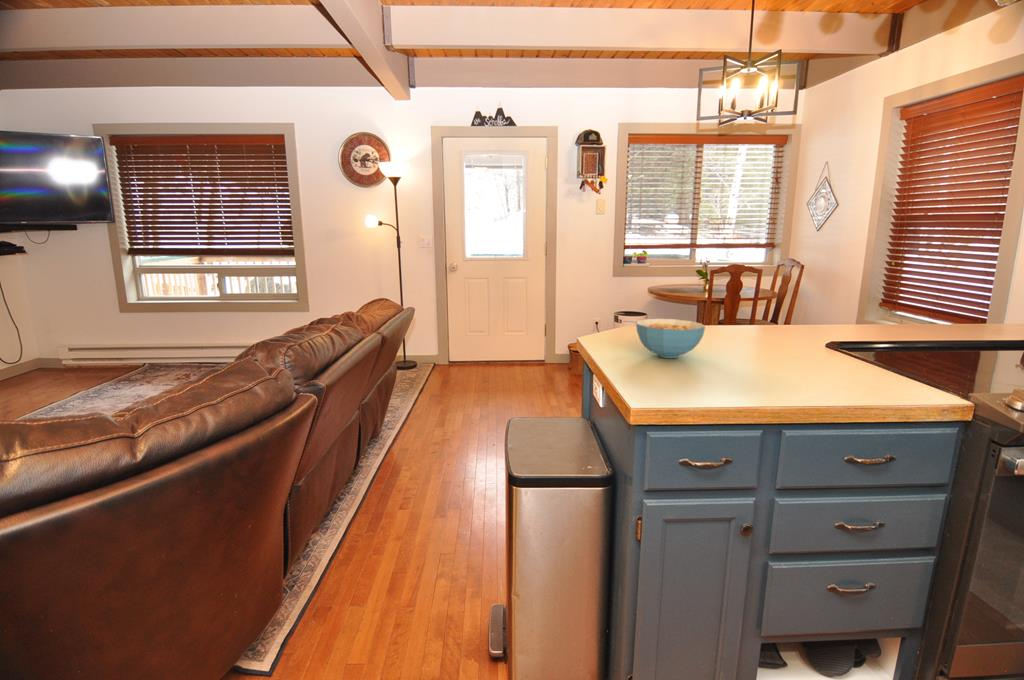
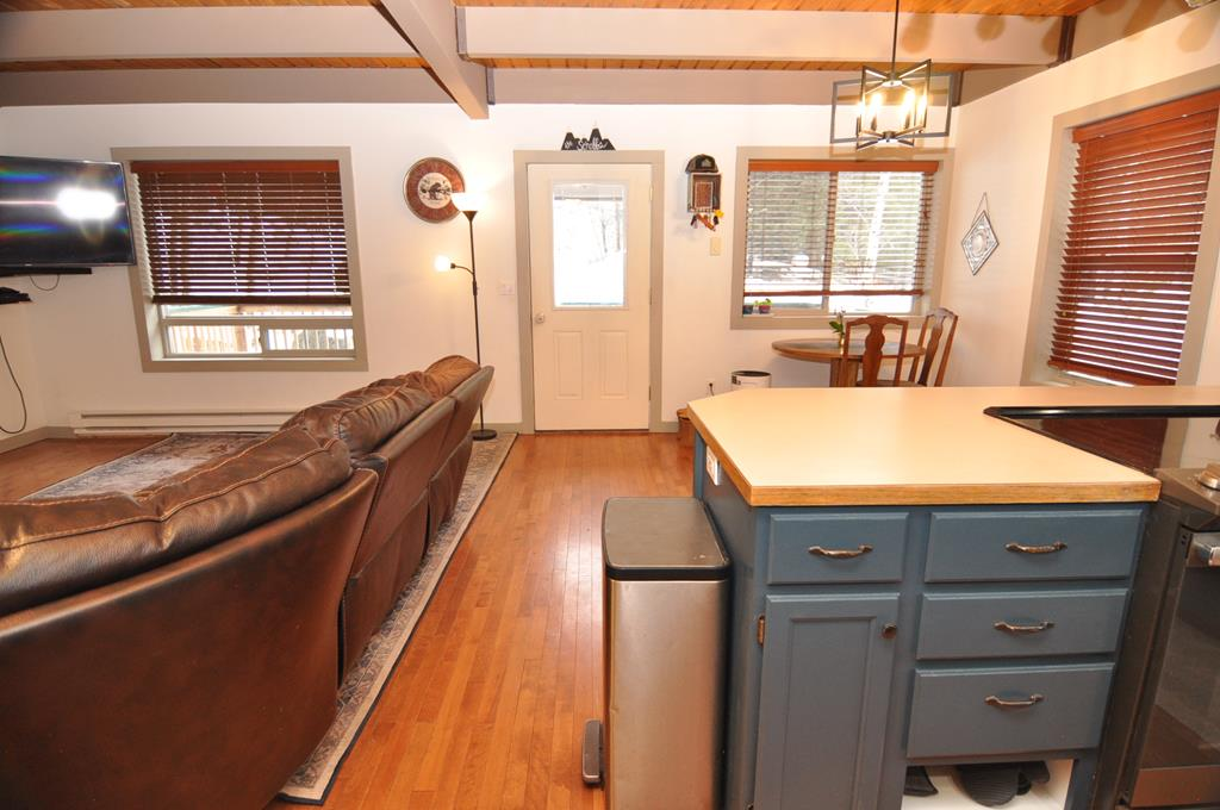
- cereal bowl [635,318,706,359]
